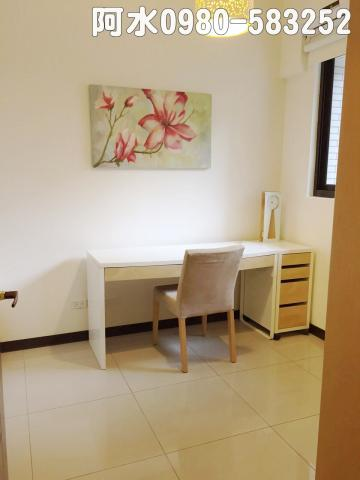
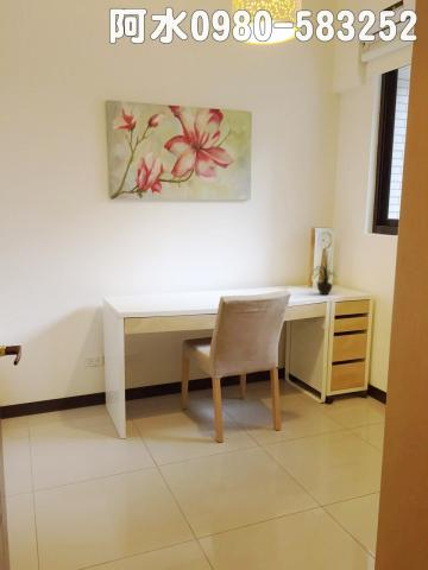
+ potted plant [314,252,336,296]
